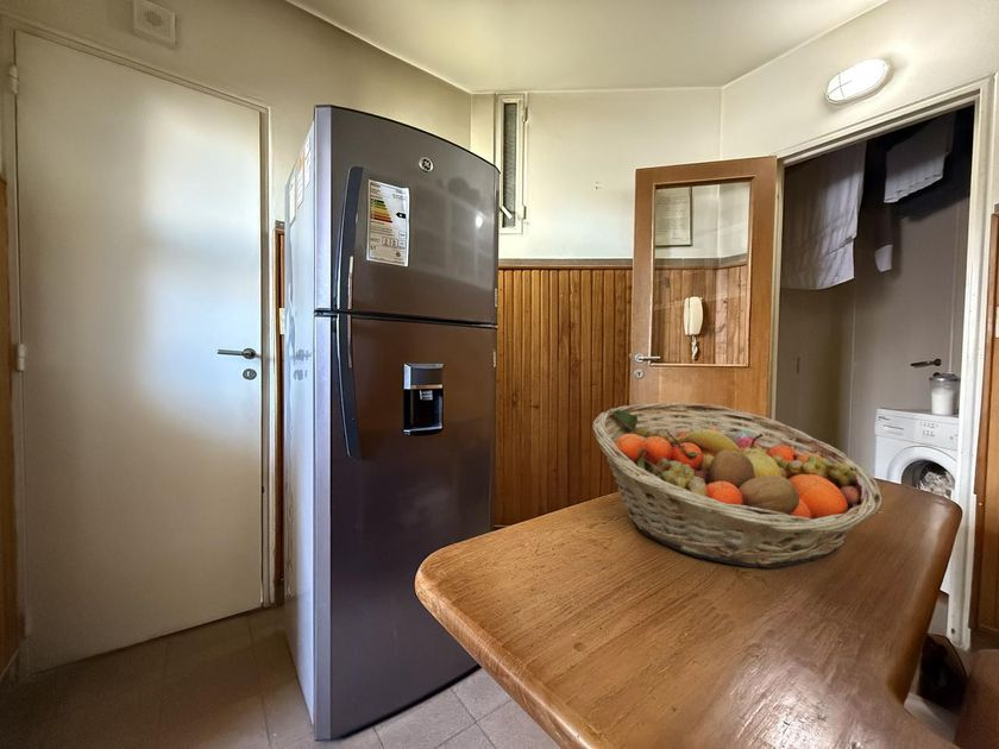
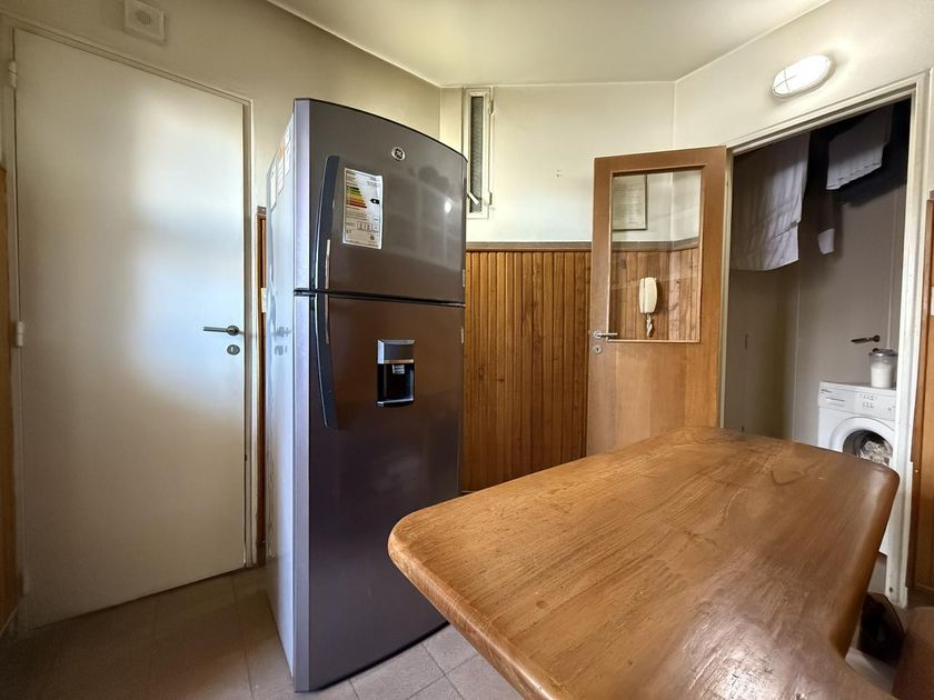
- fruit basket [591,402,884,569]
